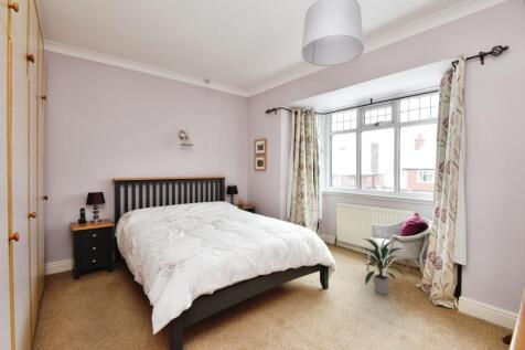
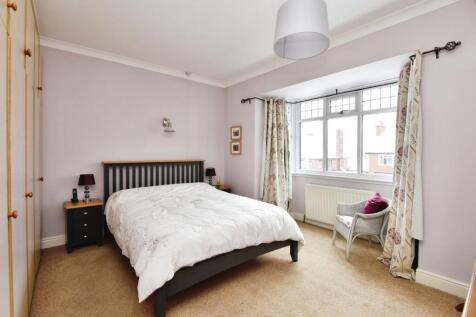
- indoor plant [358,237,406,296]
